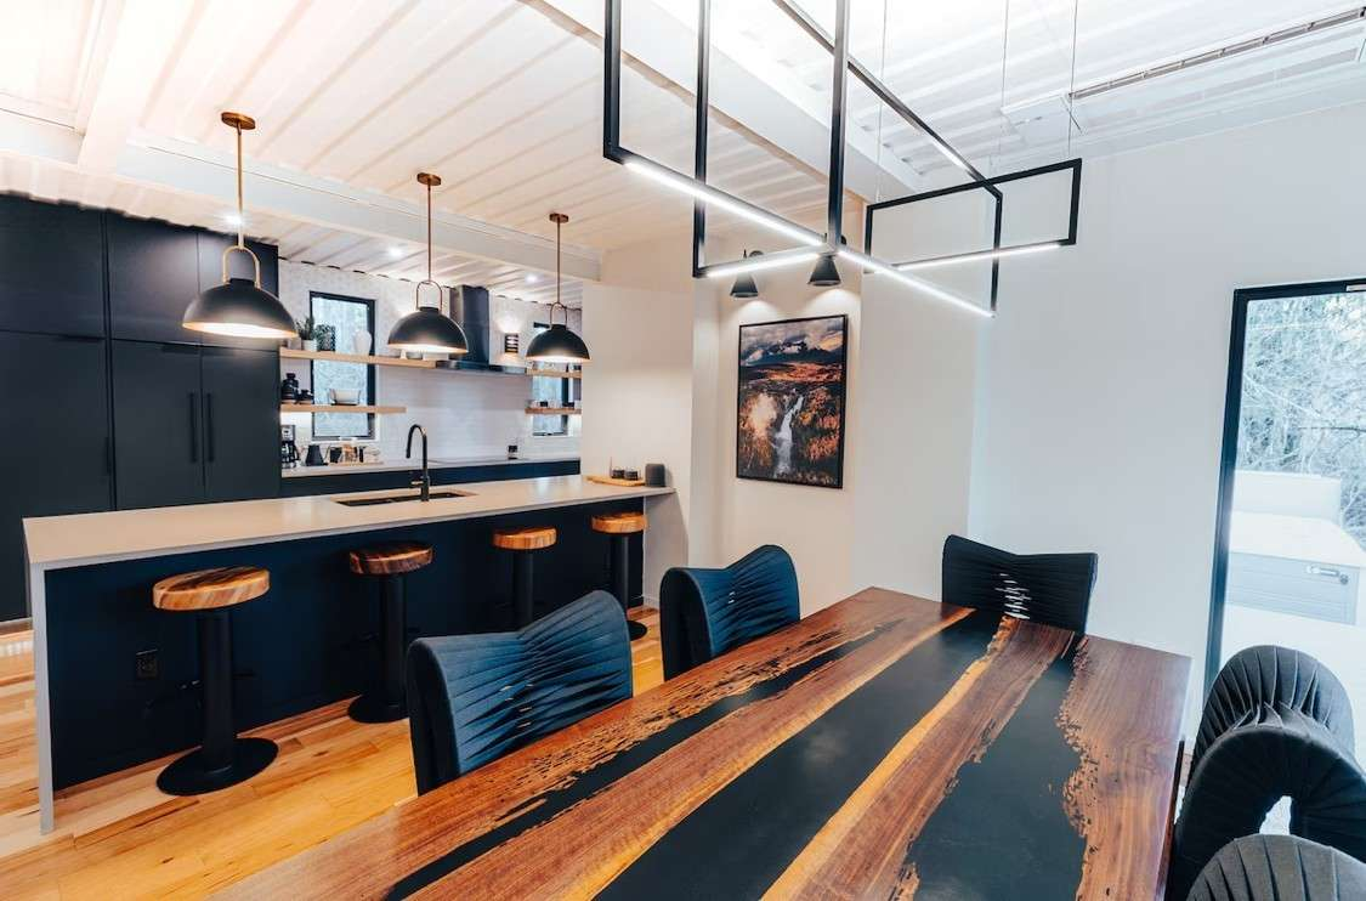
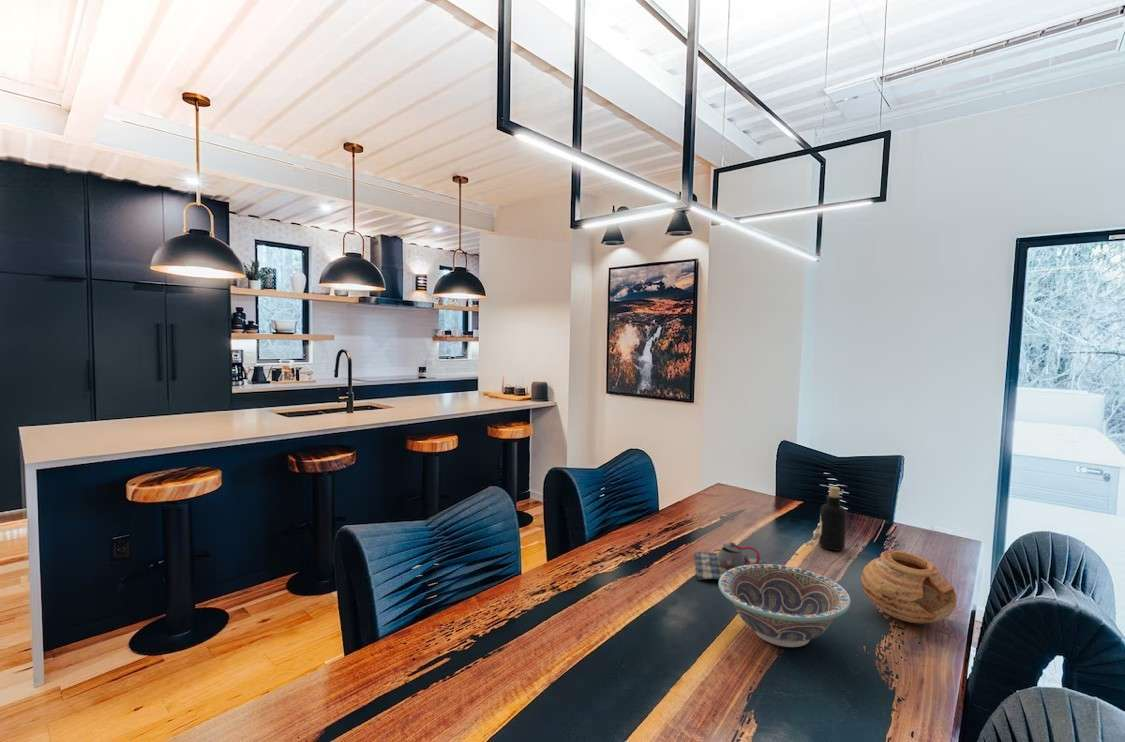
+ decorative bowl [718,563,852,648]
+ teapot [694,541,764,581]
+ bottle [818,485,847,552]
+ ceramic pot [860,549,958,624]
